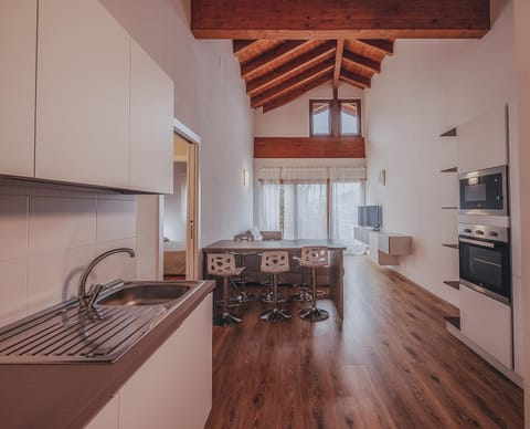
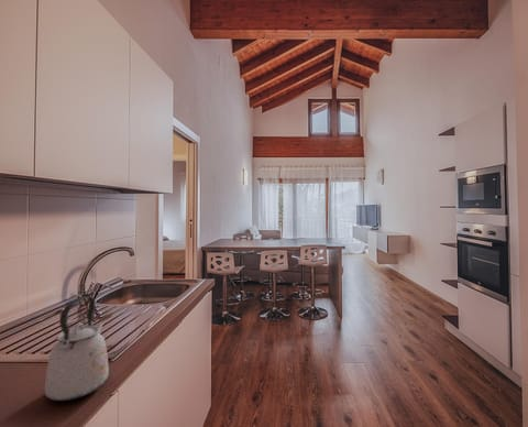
+ kettle [44,295,110,402]
